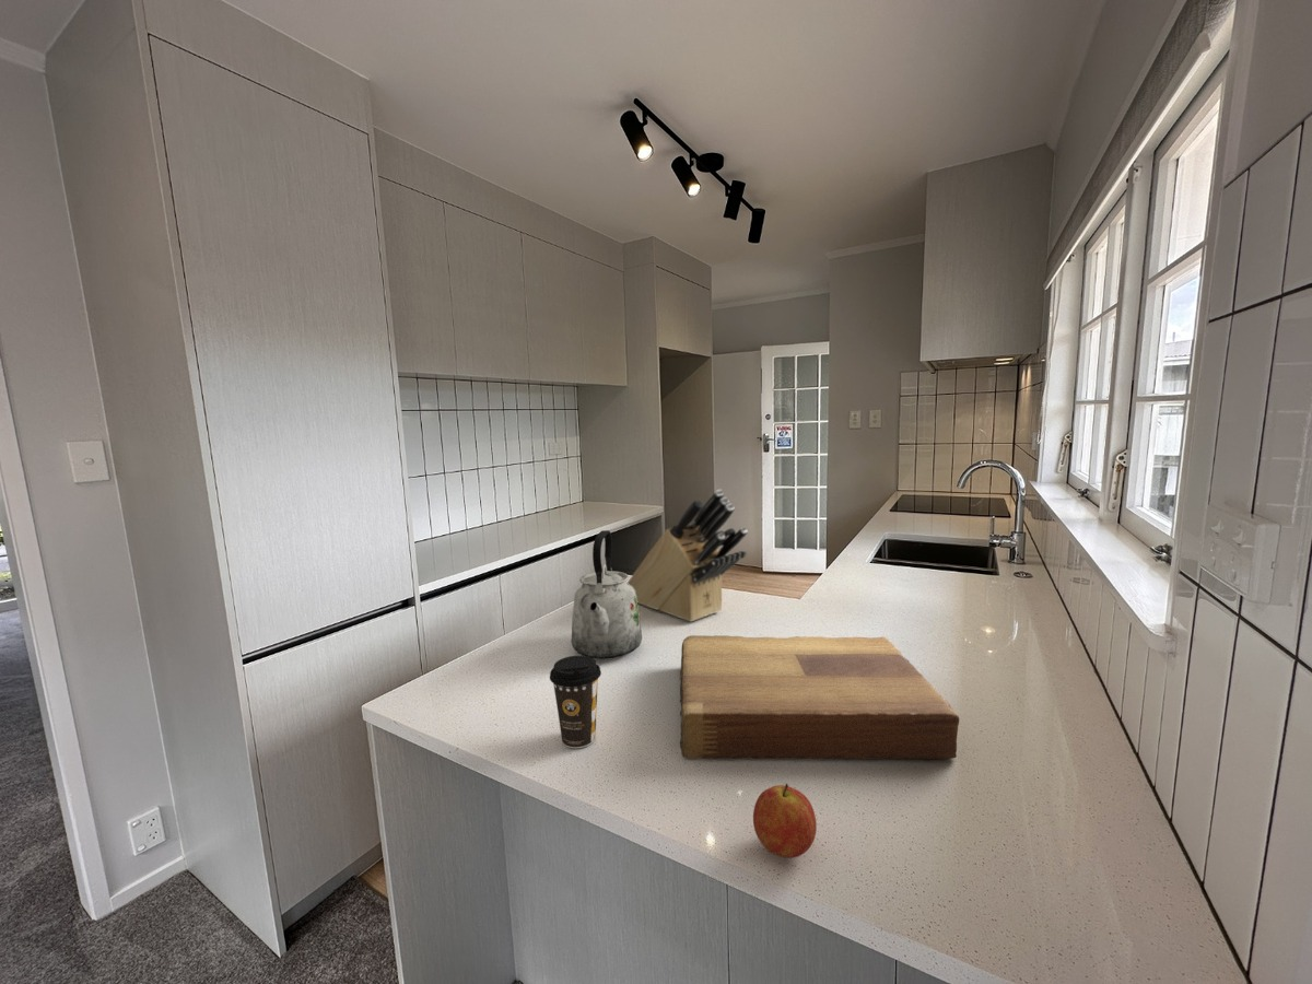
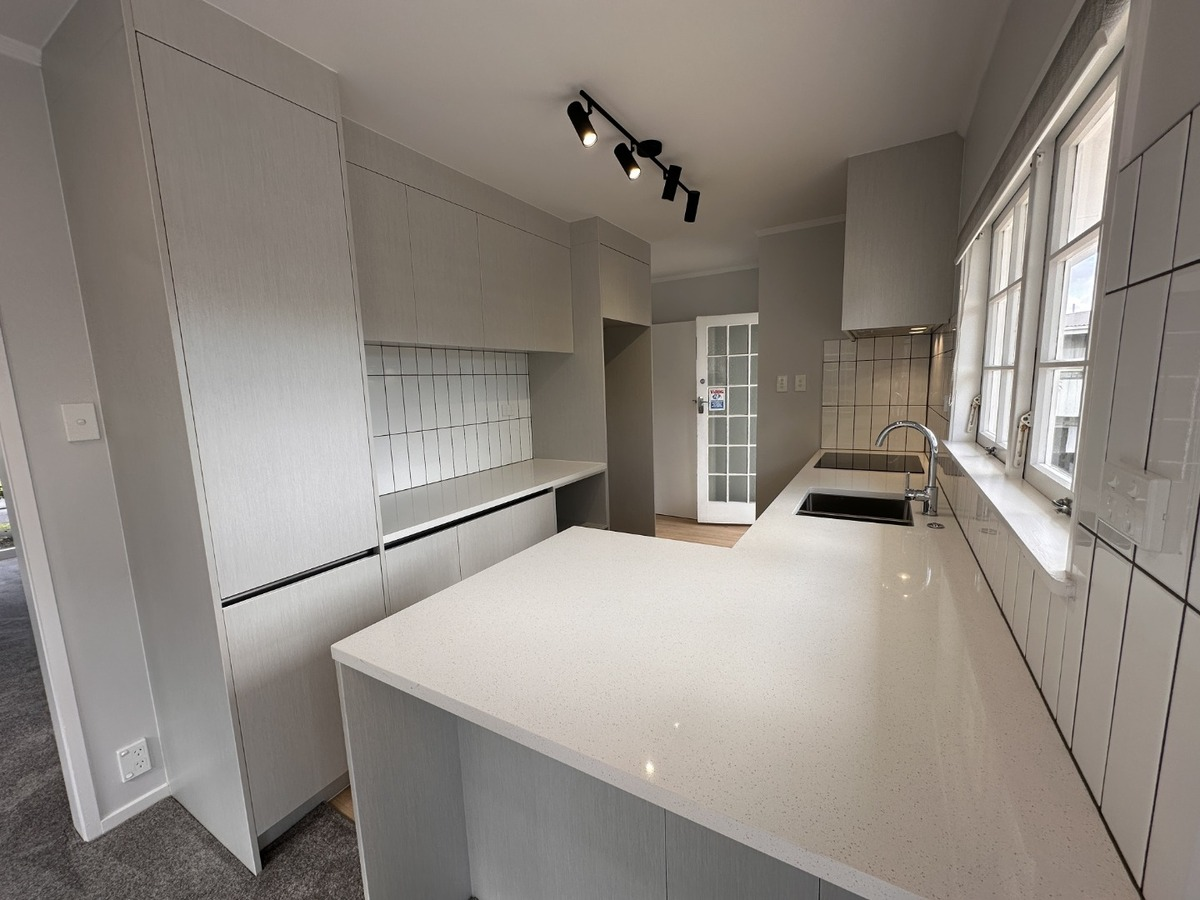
- kettle [571,529,643,660]
- knife block [626,489,749,623]
- fruit [752,782,818,858]
- coffee cup [549,655,602,749]
- cutting board [679,634,961,760]
